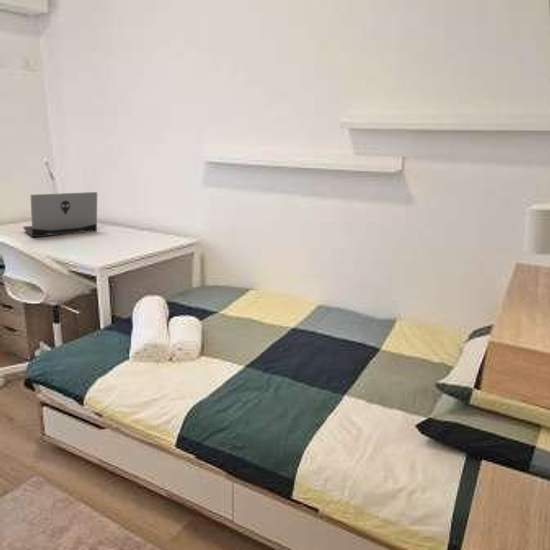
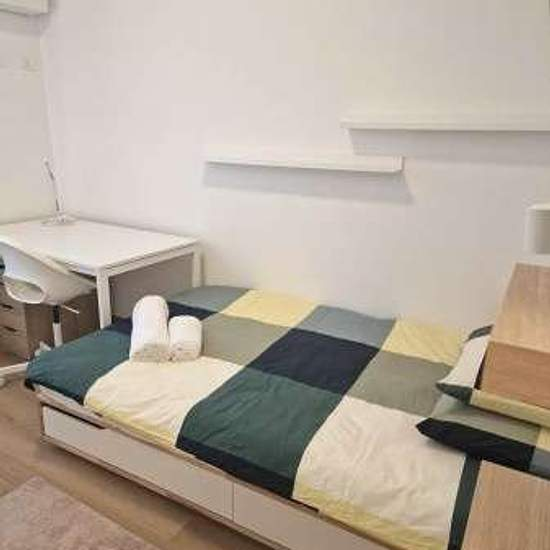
- laptop [22,191,98,238]
